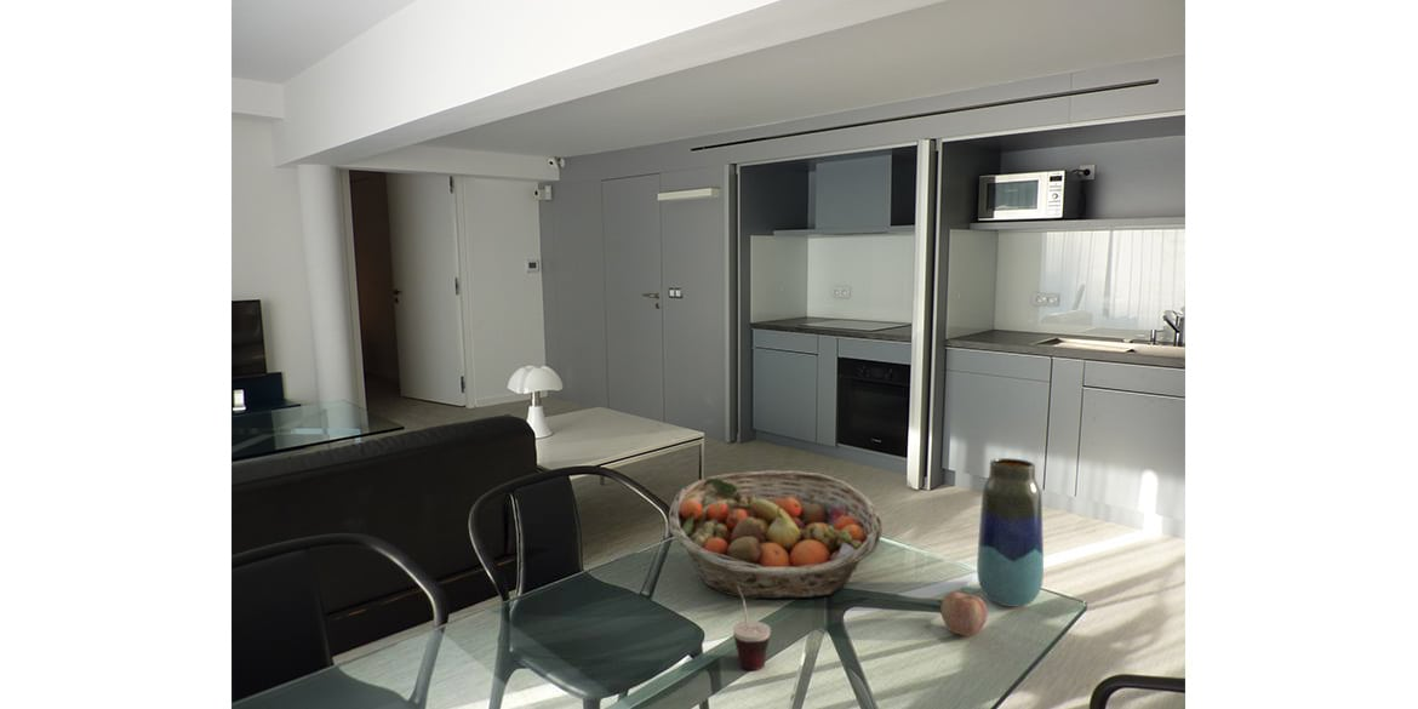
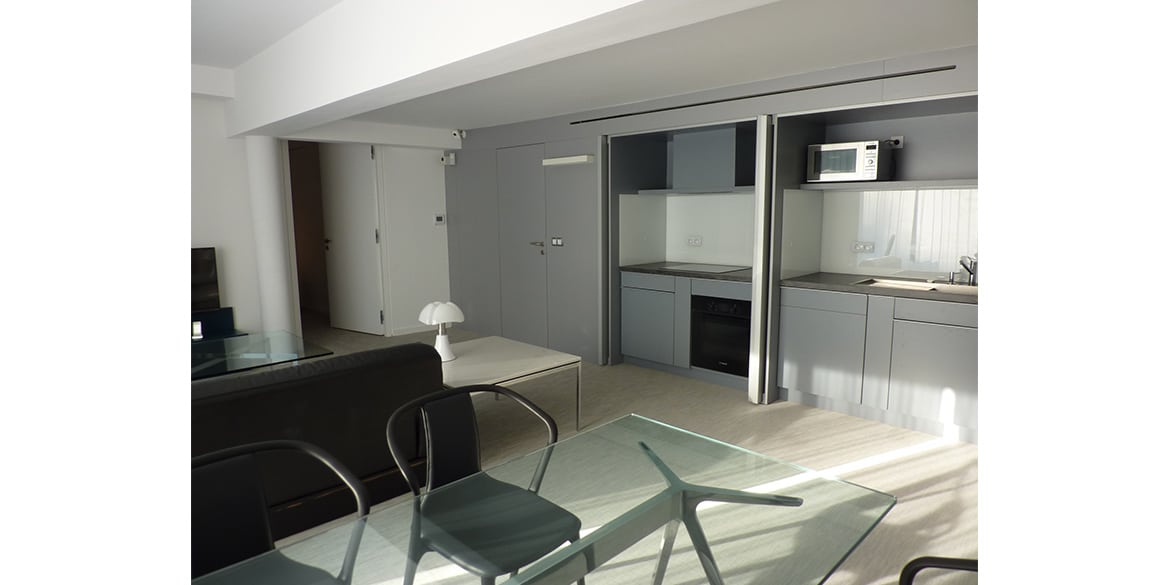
- fruit basket [668,469,884,600]
- cup [732,585,772,671]
- apple [939,590,989,636]
- vase [976,457,1045,608]
